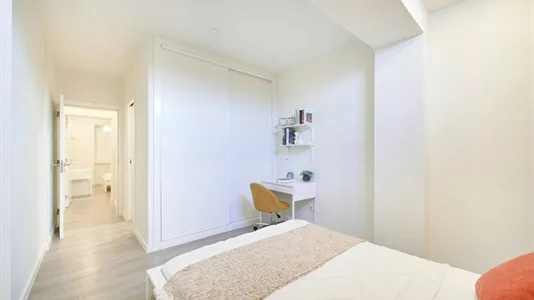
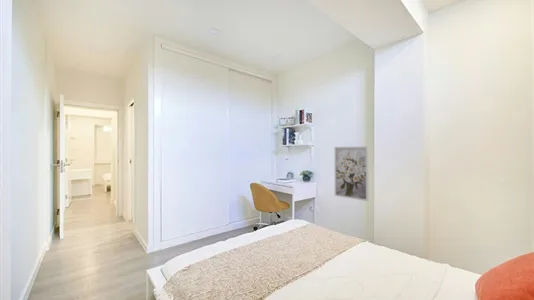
+ wall art [334,145,370,202]
